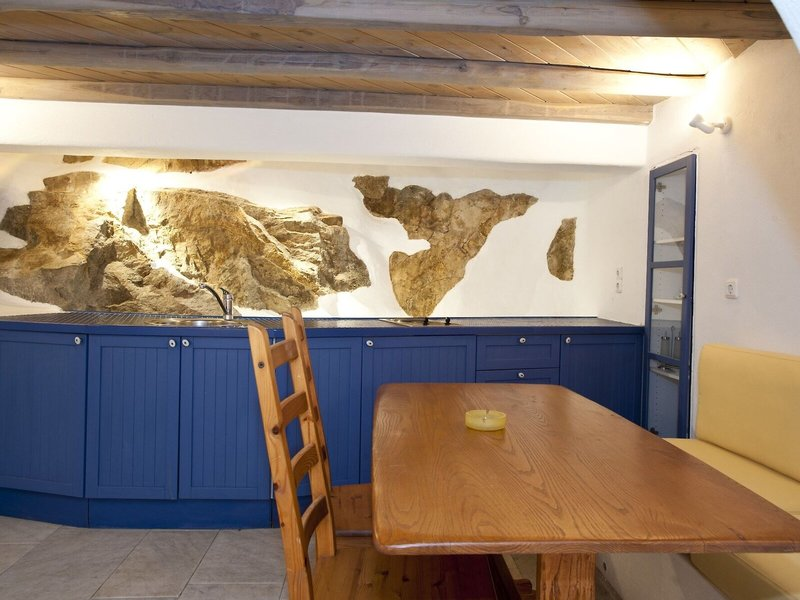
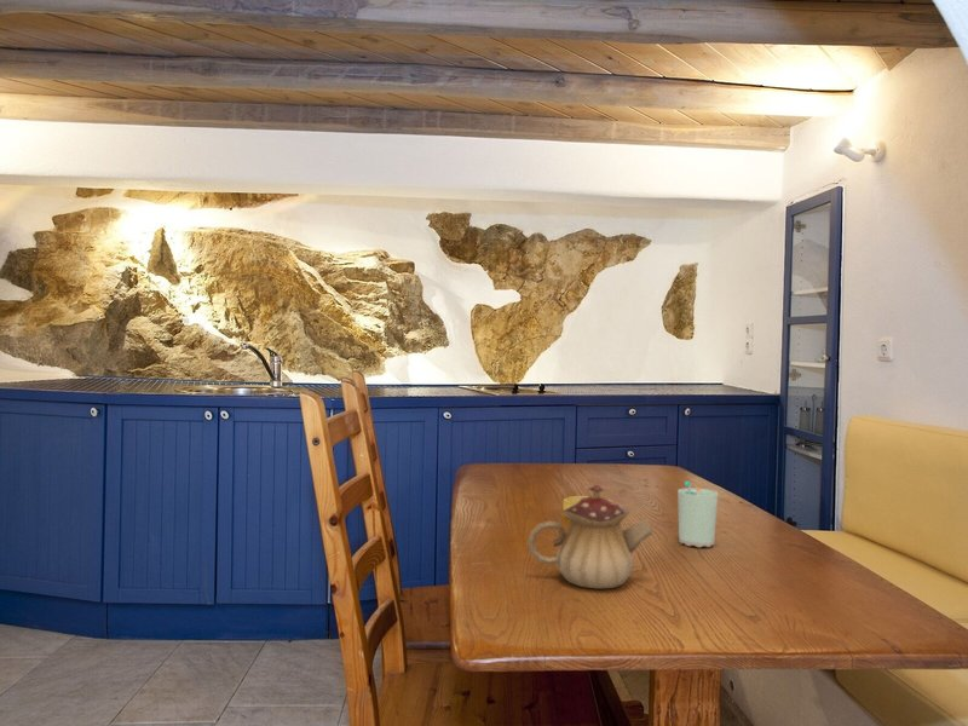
+ cup [676,480,719,548]
+ teapot [526,484,653,589]
